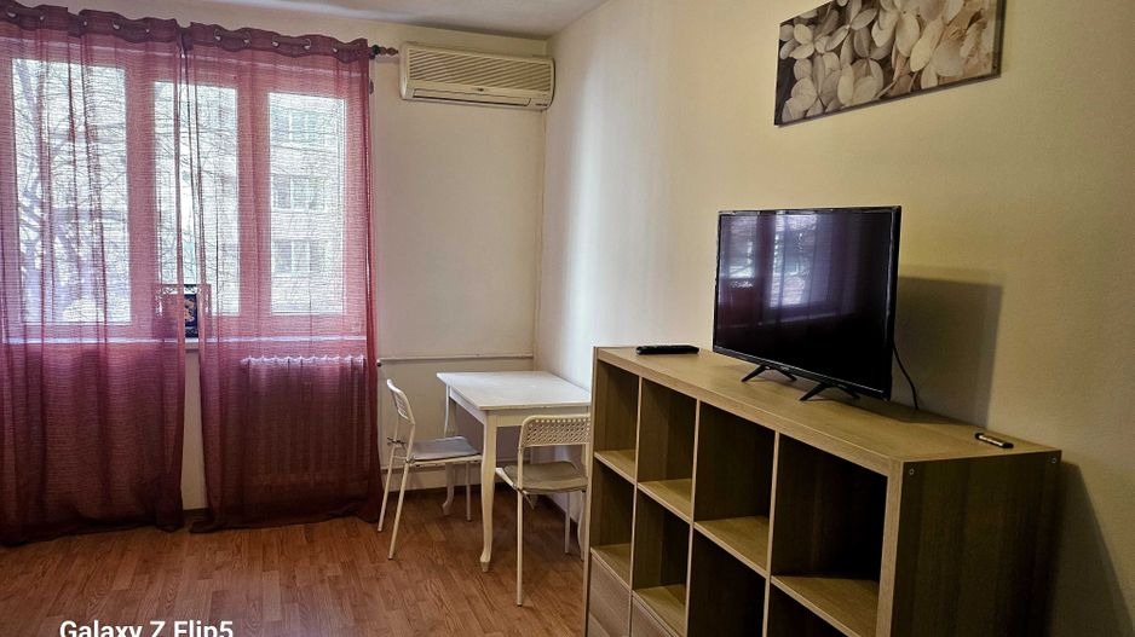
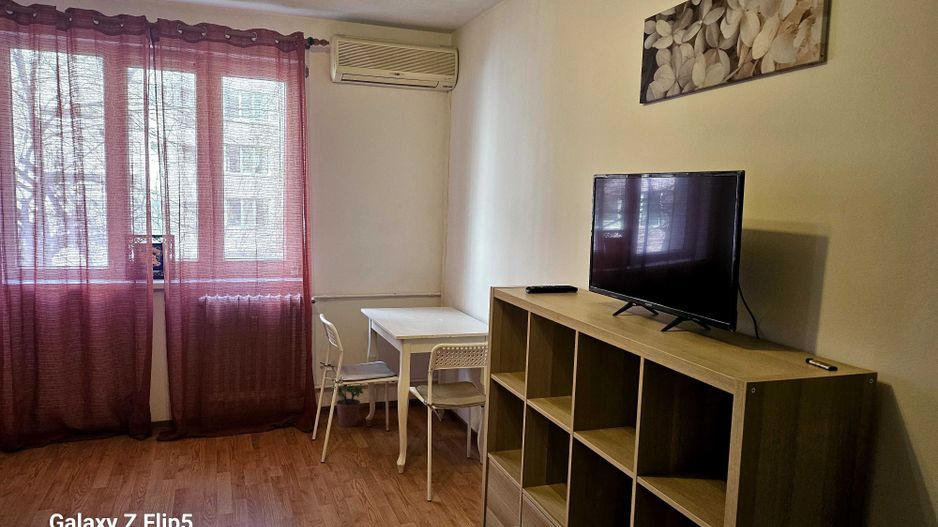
+ potted plant [331,377,366,428]
